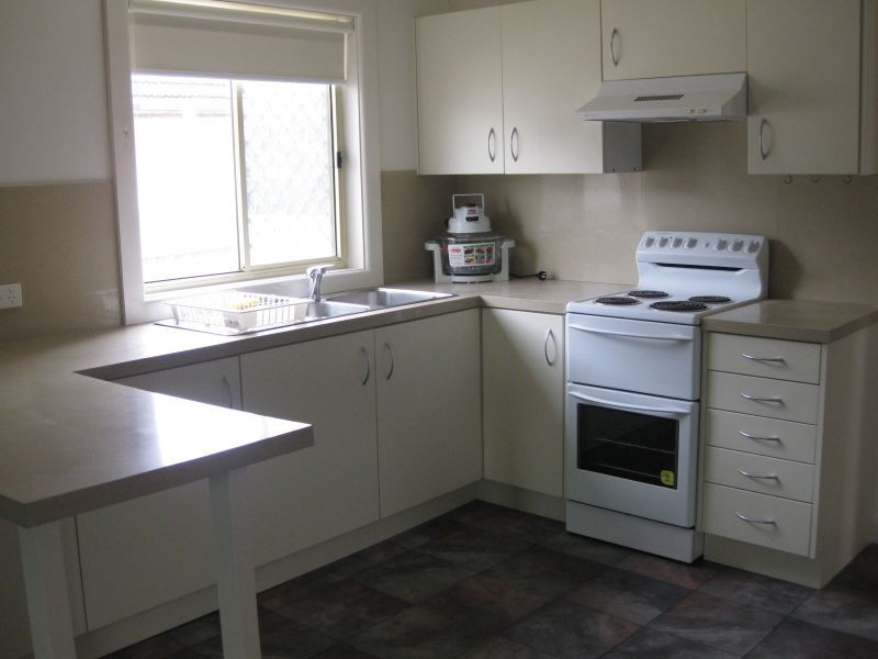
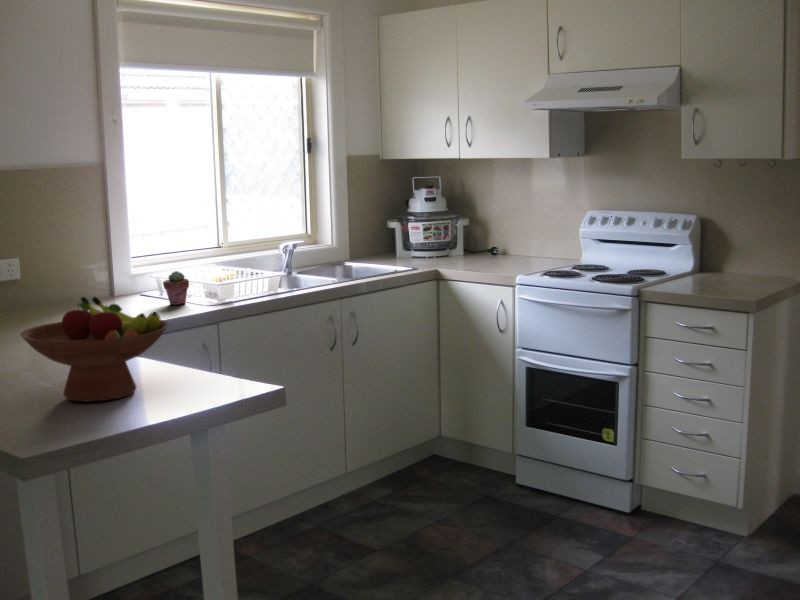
+ fruit bowl [19,296,170,403]
+ potted succulent [162,270,190,306]
